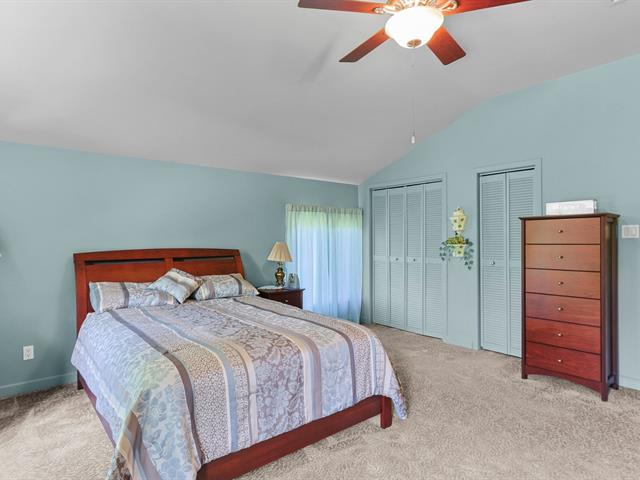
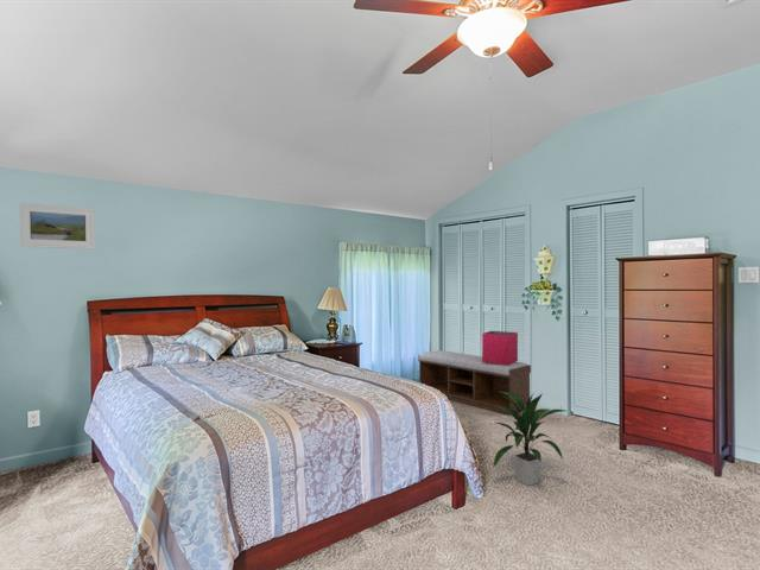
+ storage bin [481,330,519,365]
+ indoor plant [492,392,566,487]
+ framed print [19,202,96,251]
+ bench [417,349,532,416]
